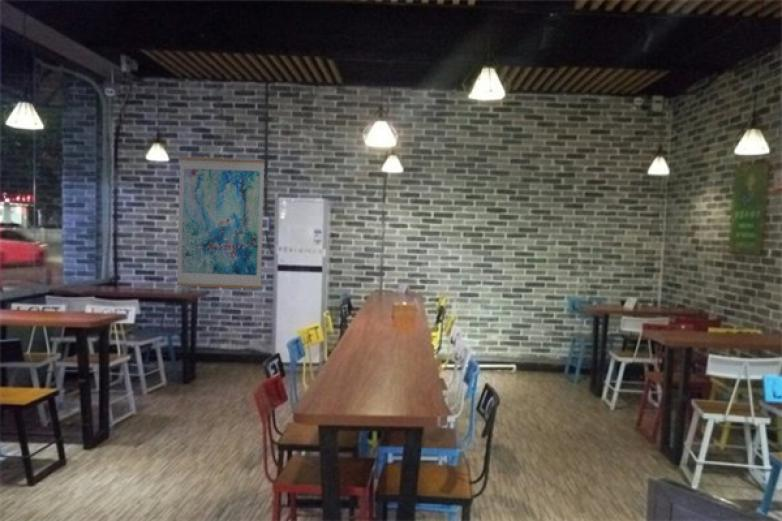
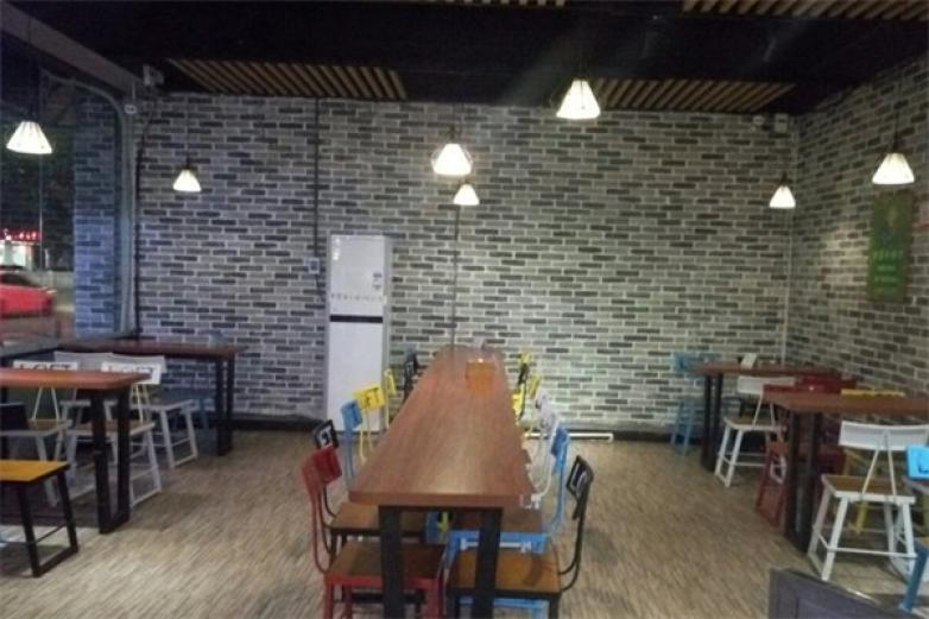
- wall art [176,156,266,290]
